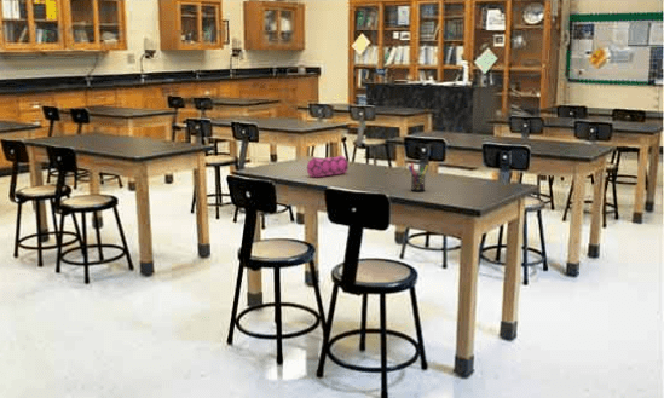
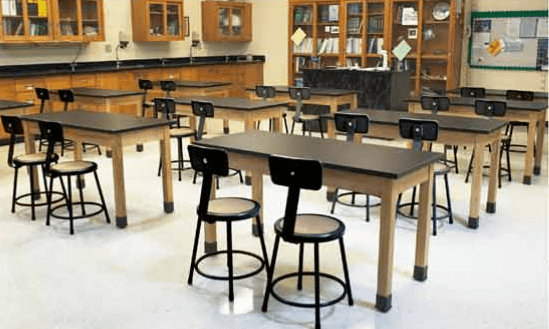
- pen holder [406,161,429,192]
- pencil case [306,154,350,178]
